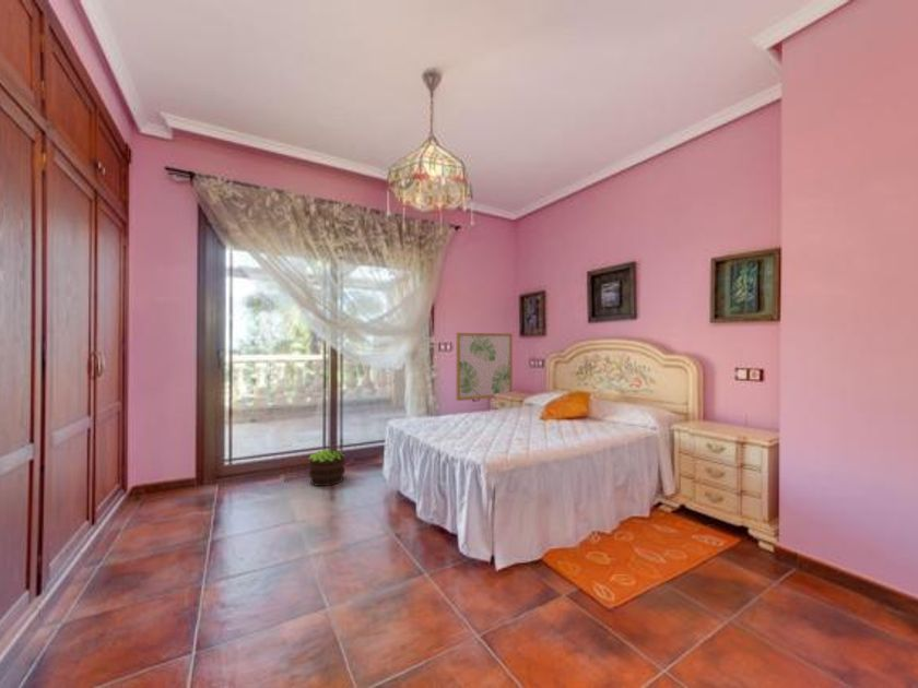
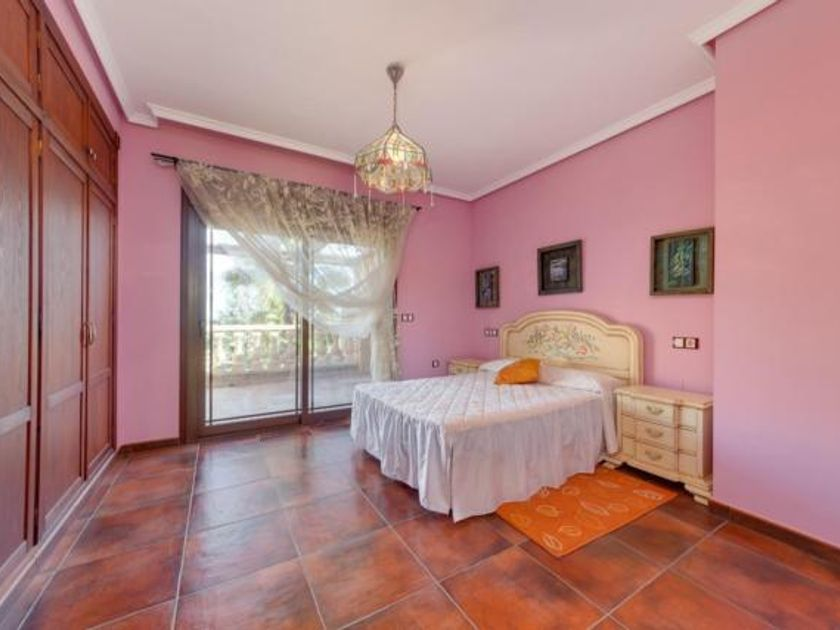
- wall art [456,332,514,402]
- potted plant [307,448,346,487]
